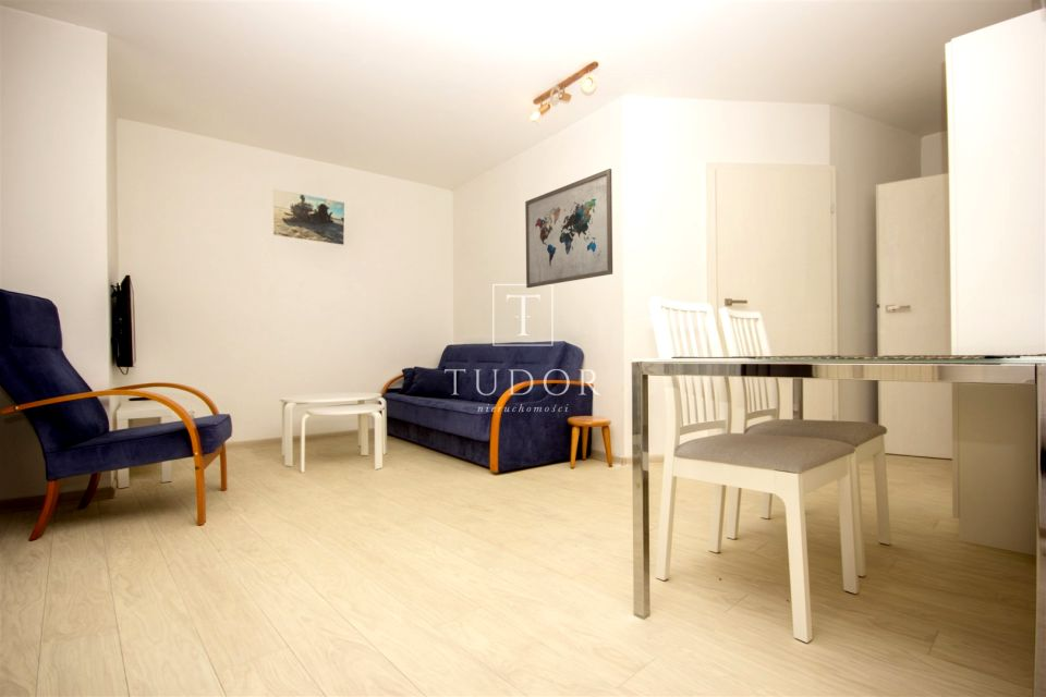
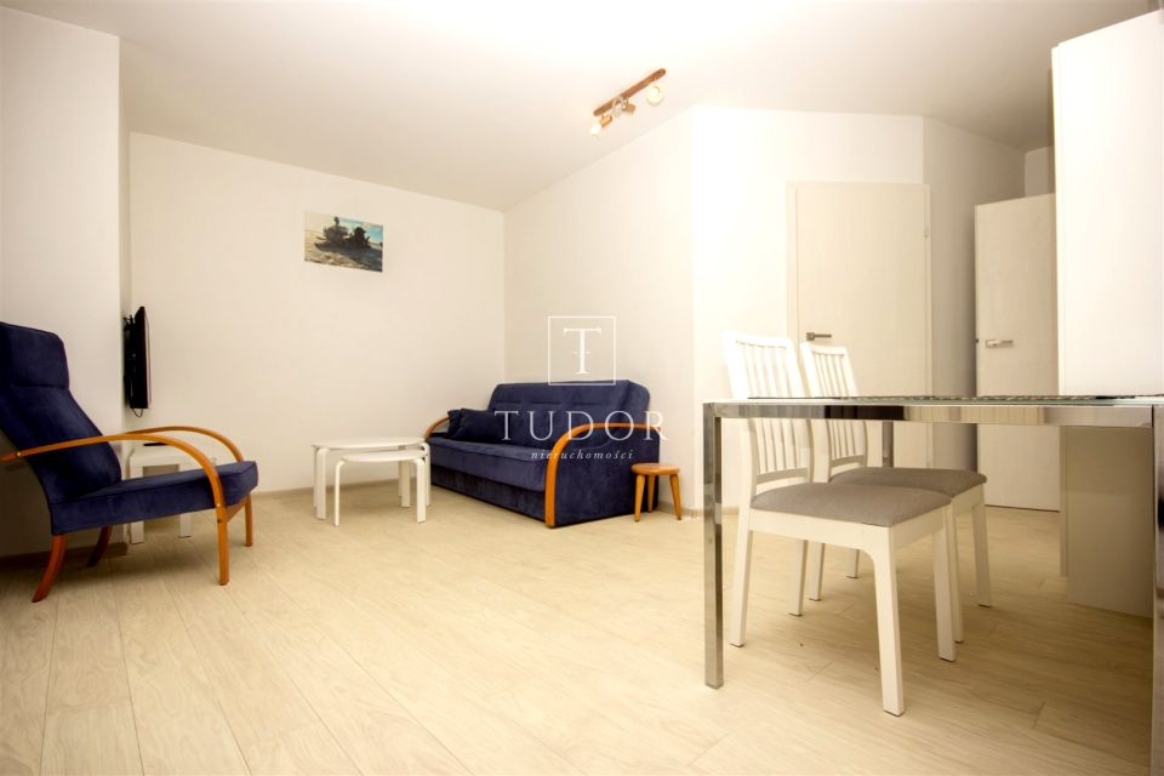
- wall art [524,168,613,289]
